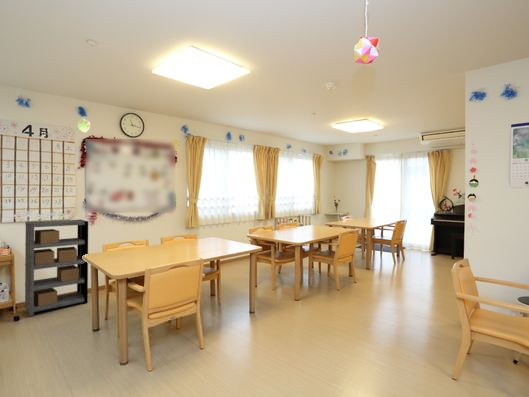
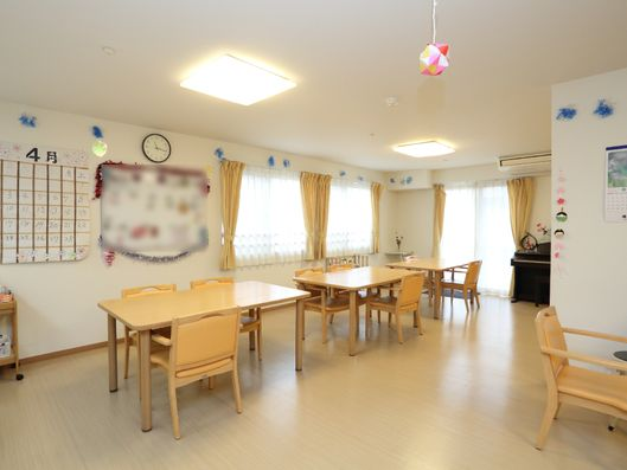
- shelving unit [24,219,89,317]
